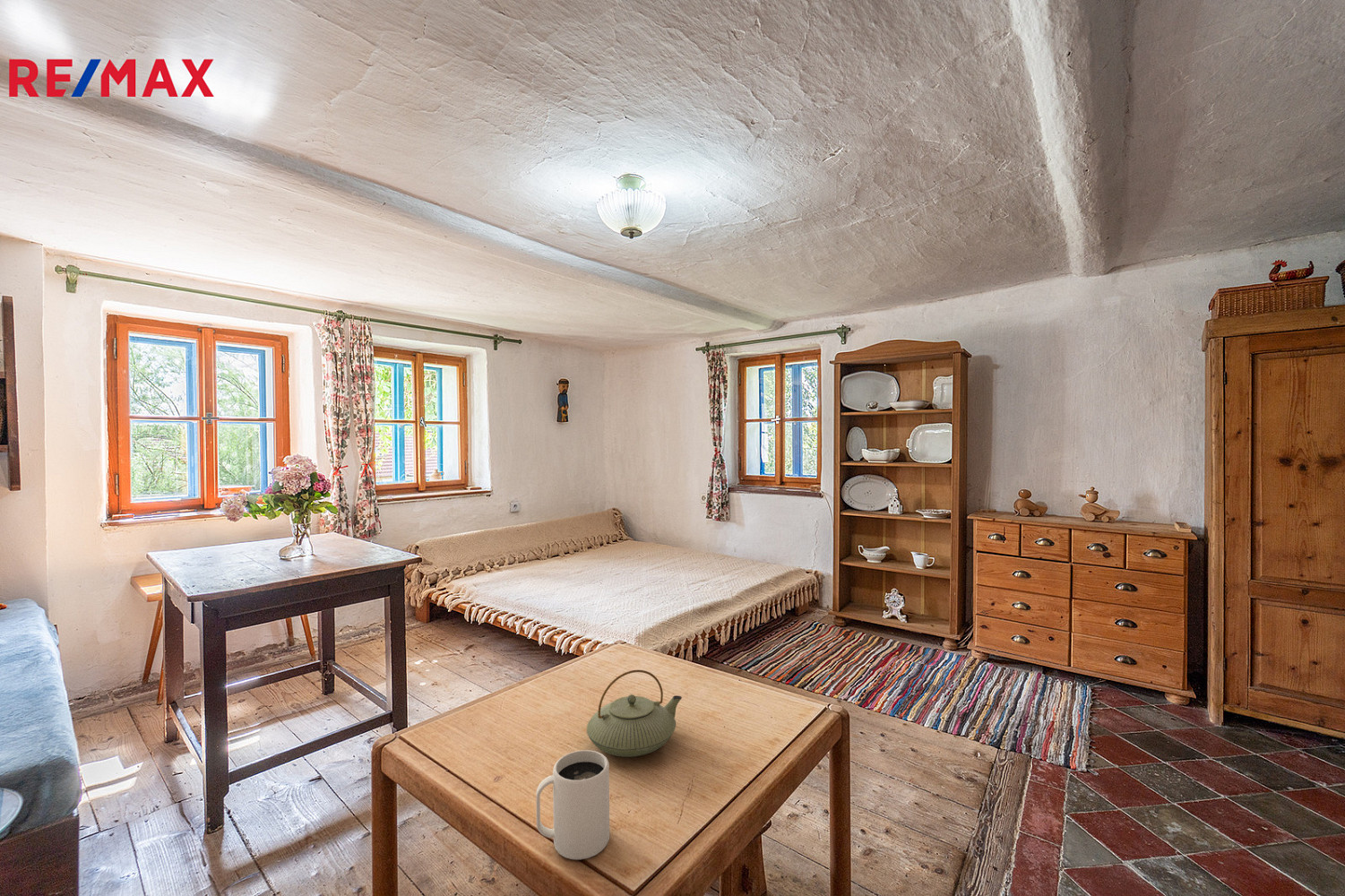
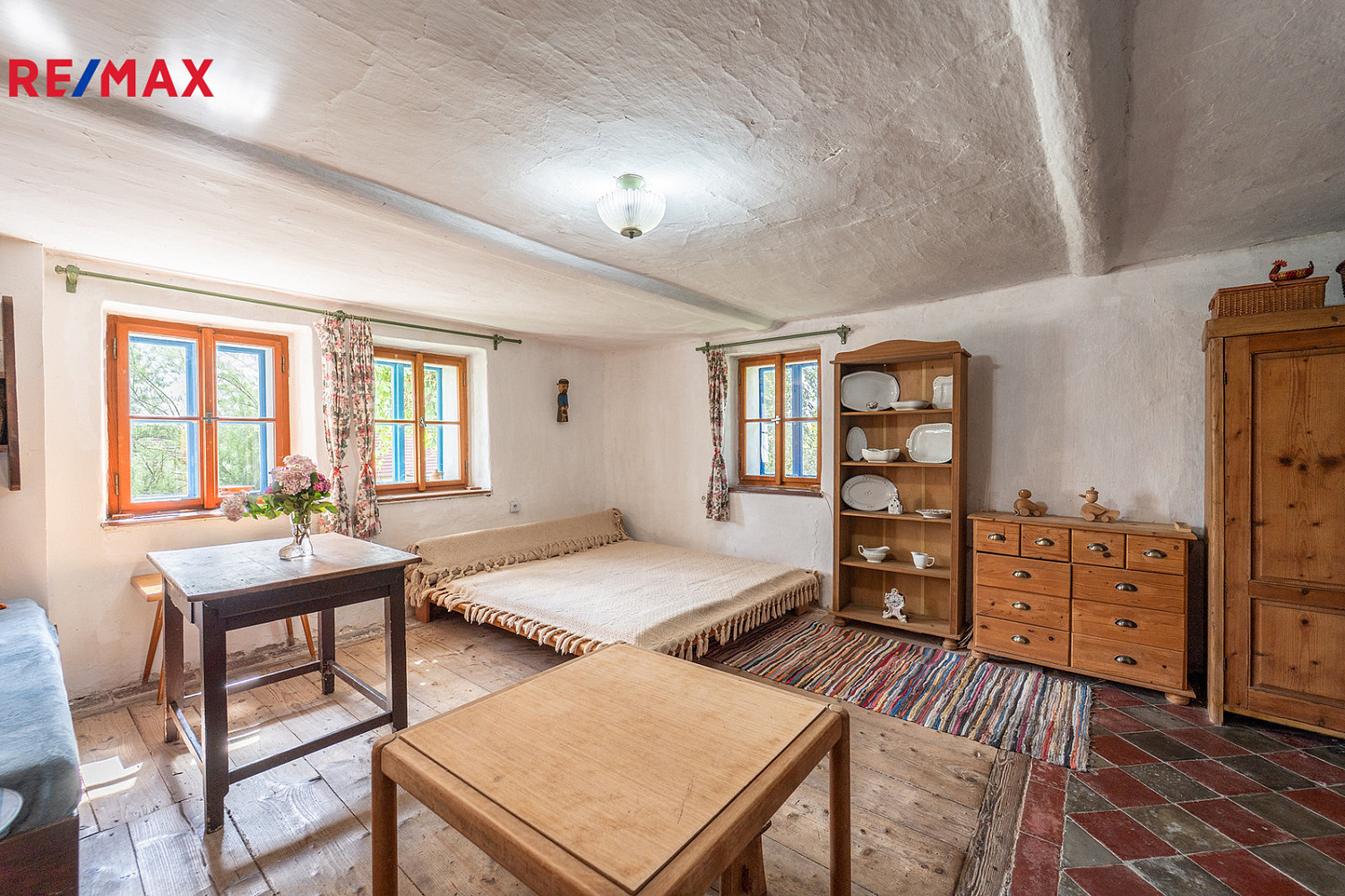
- mug [536,749,610,860]
- teapot [586,669,683,758]
